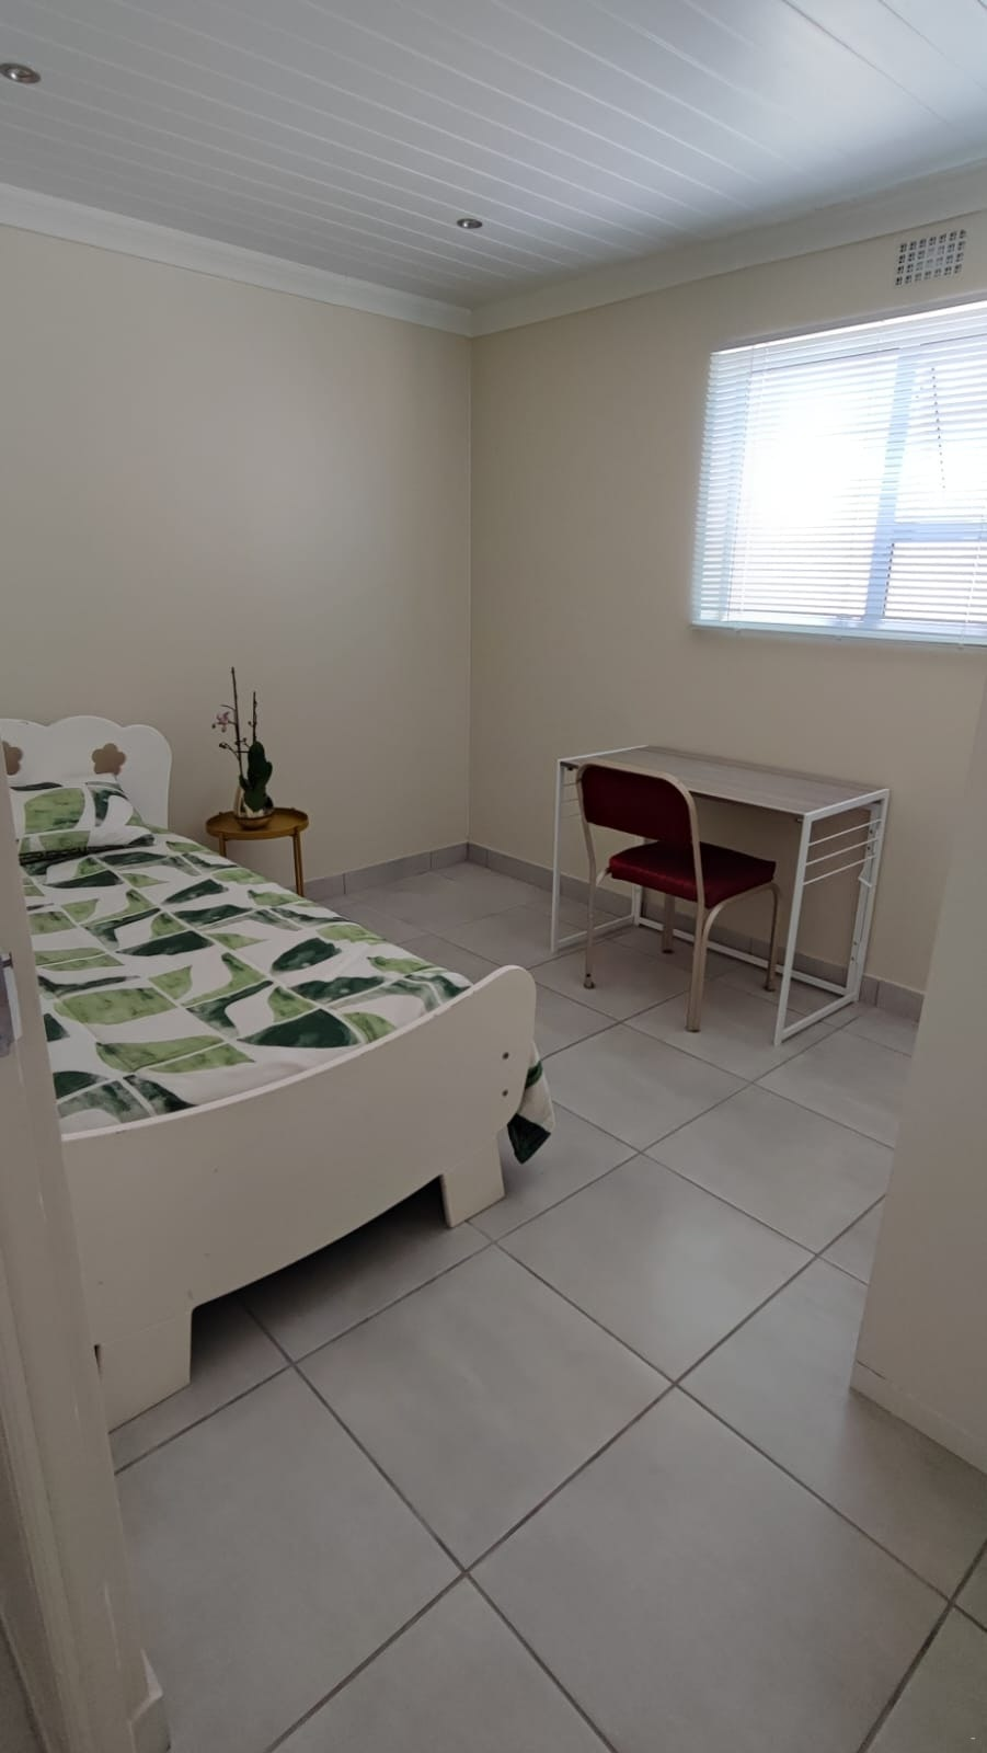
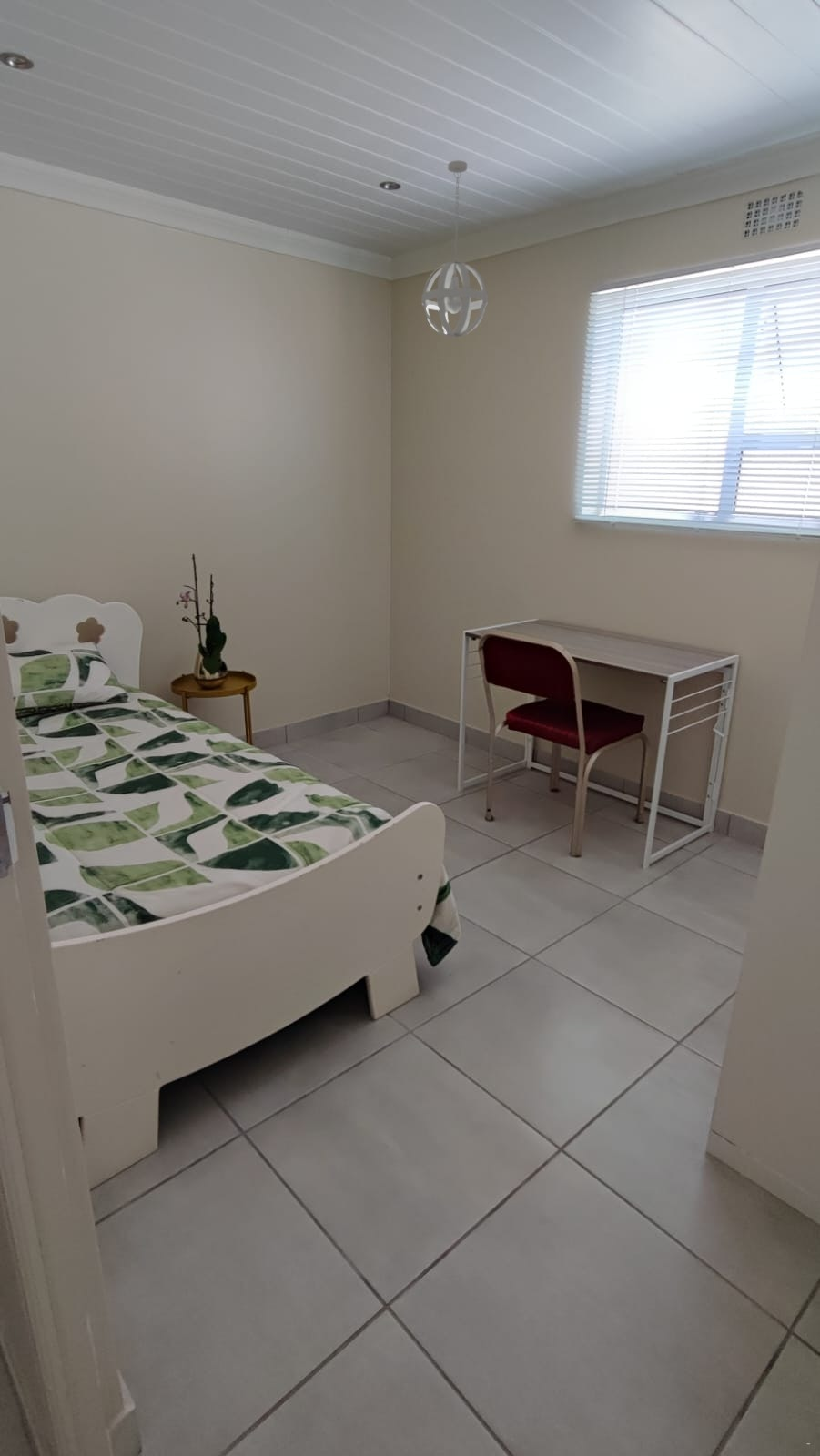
+ pendant light [421,159,489,339]
